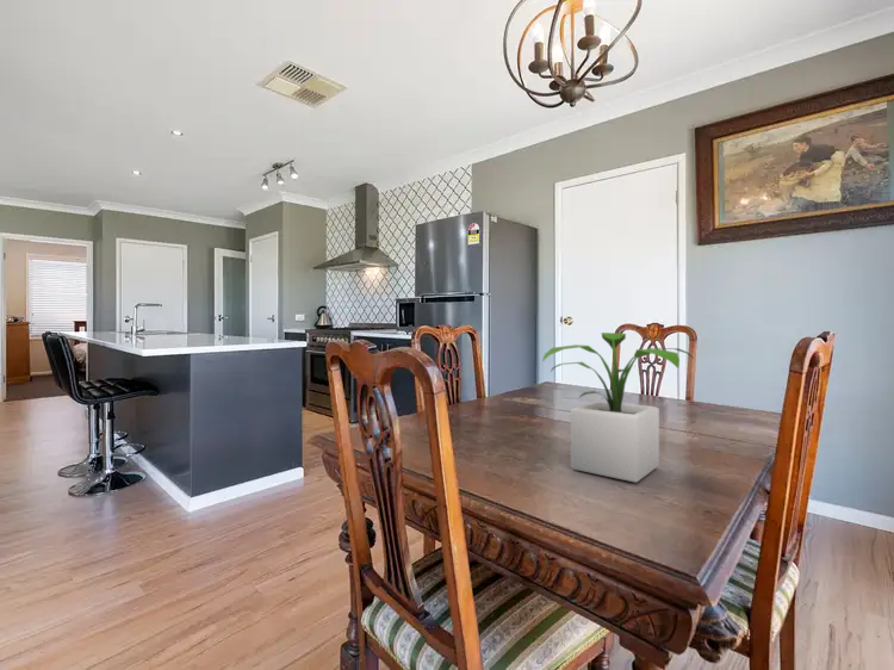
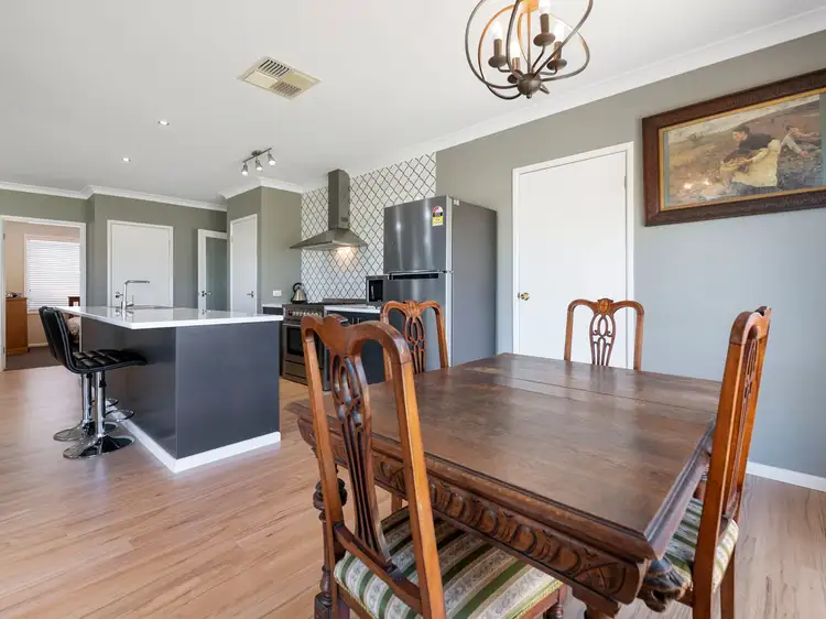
- potted plant [541,331,695,484]
